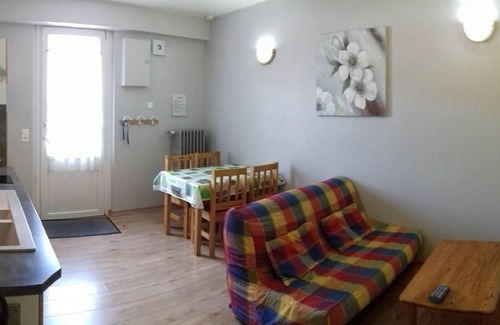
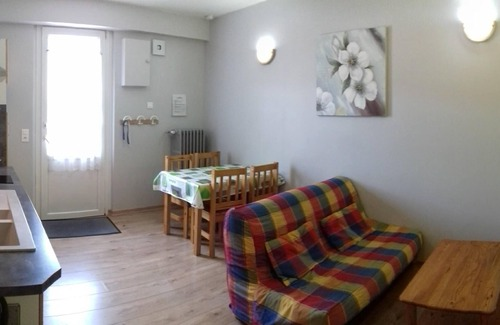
- remote control [427,284,451,303]
